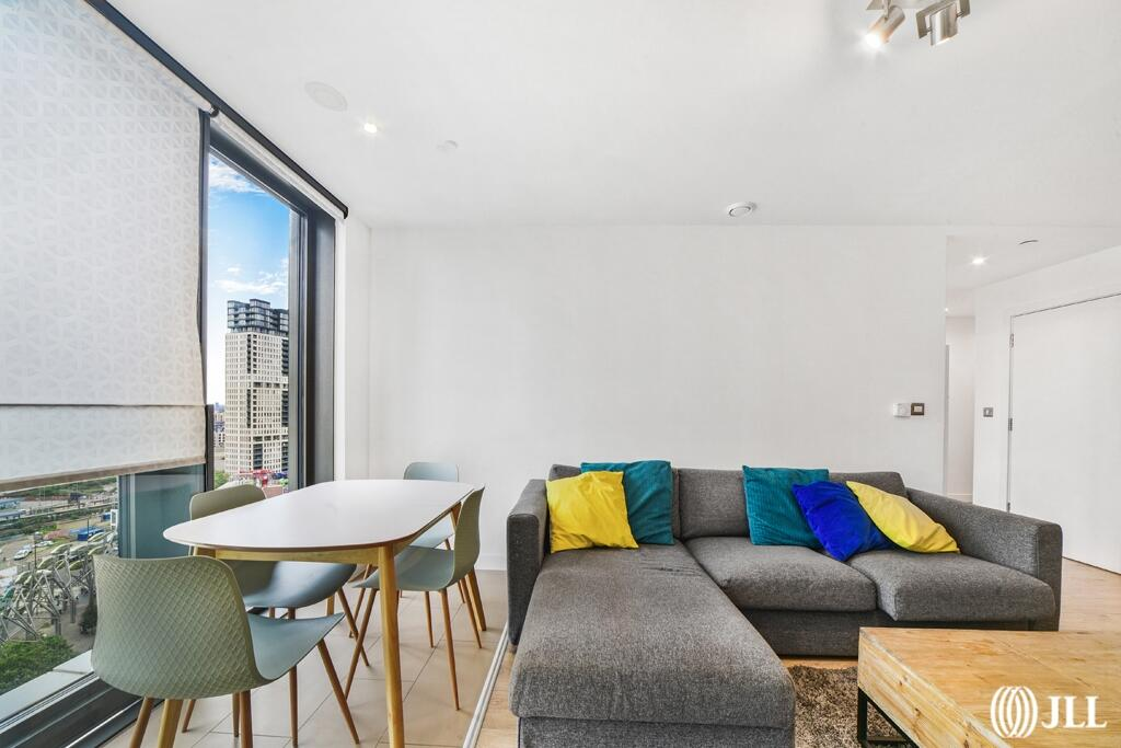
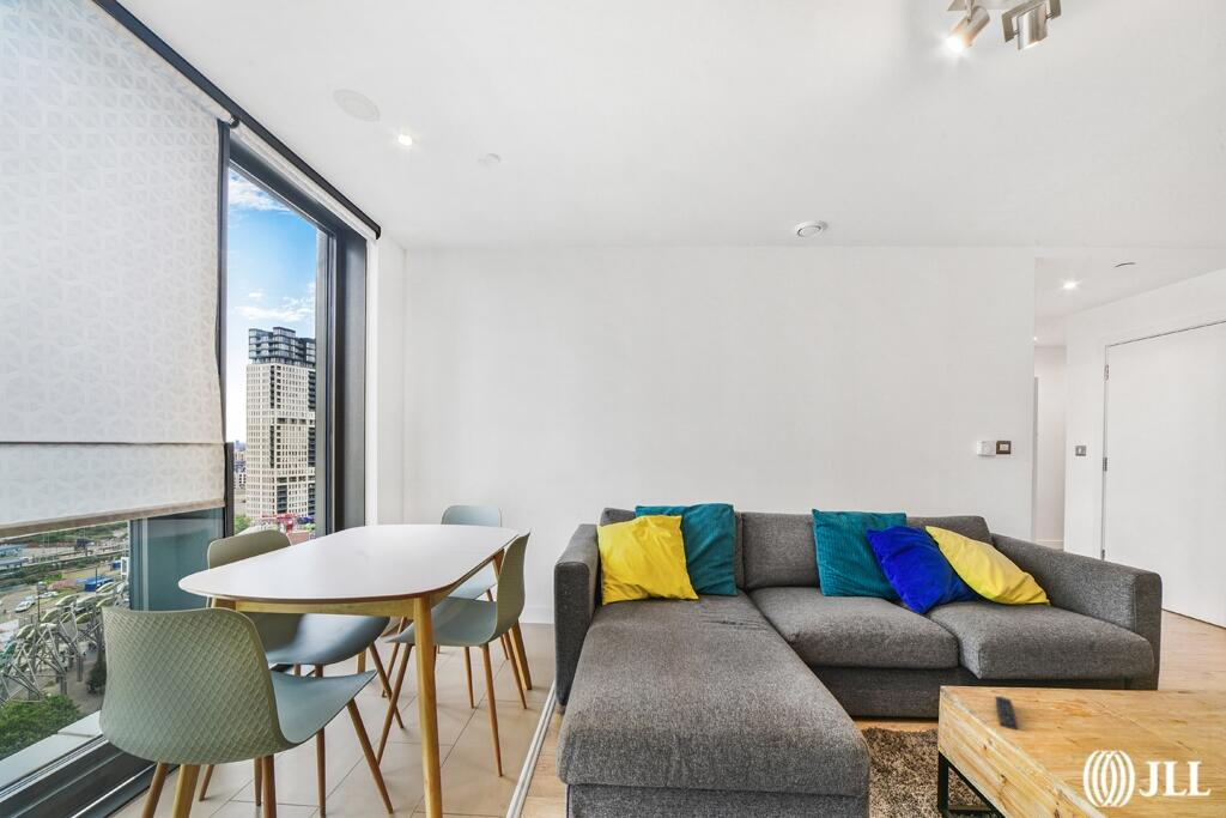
+ remote control [994,695,1019,731]
